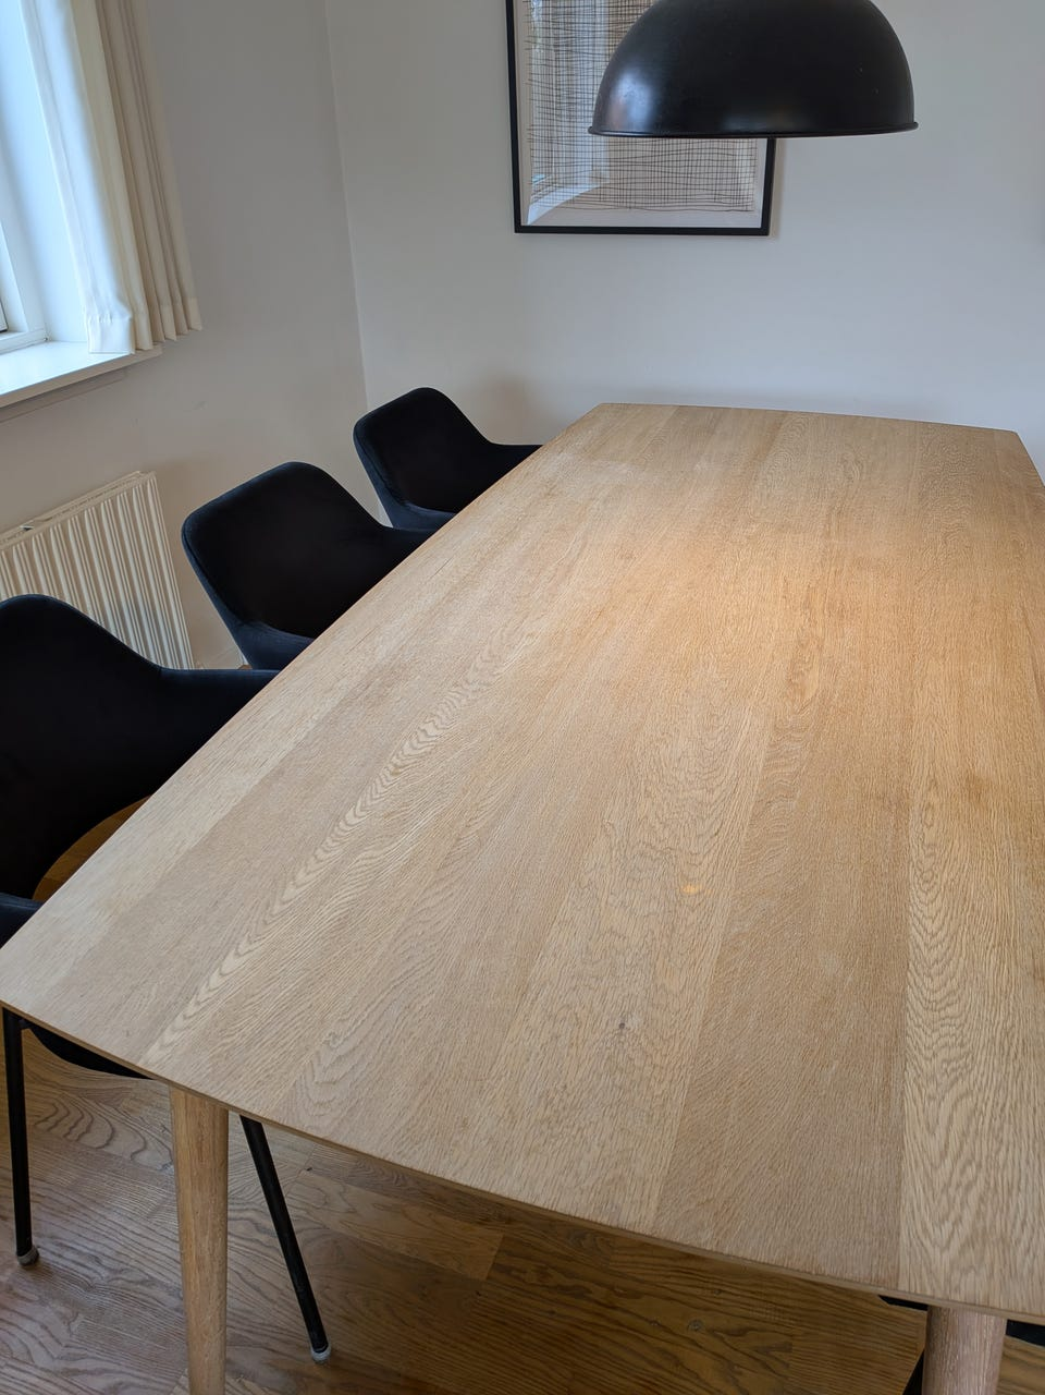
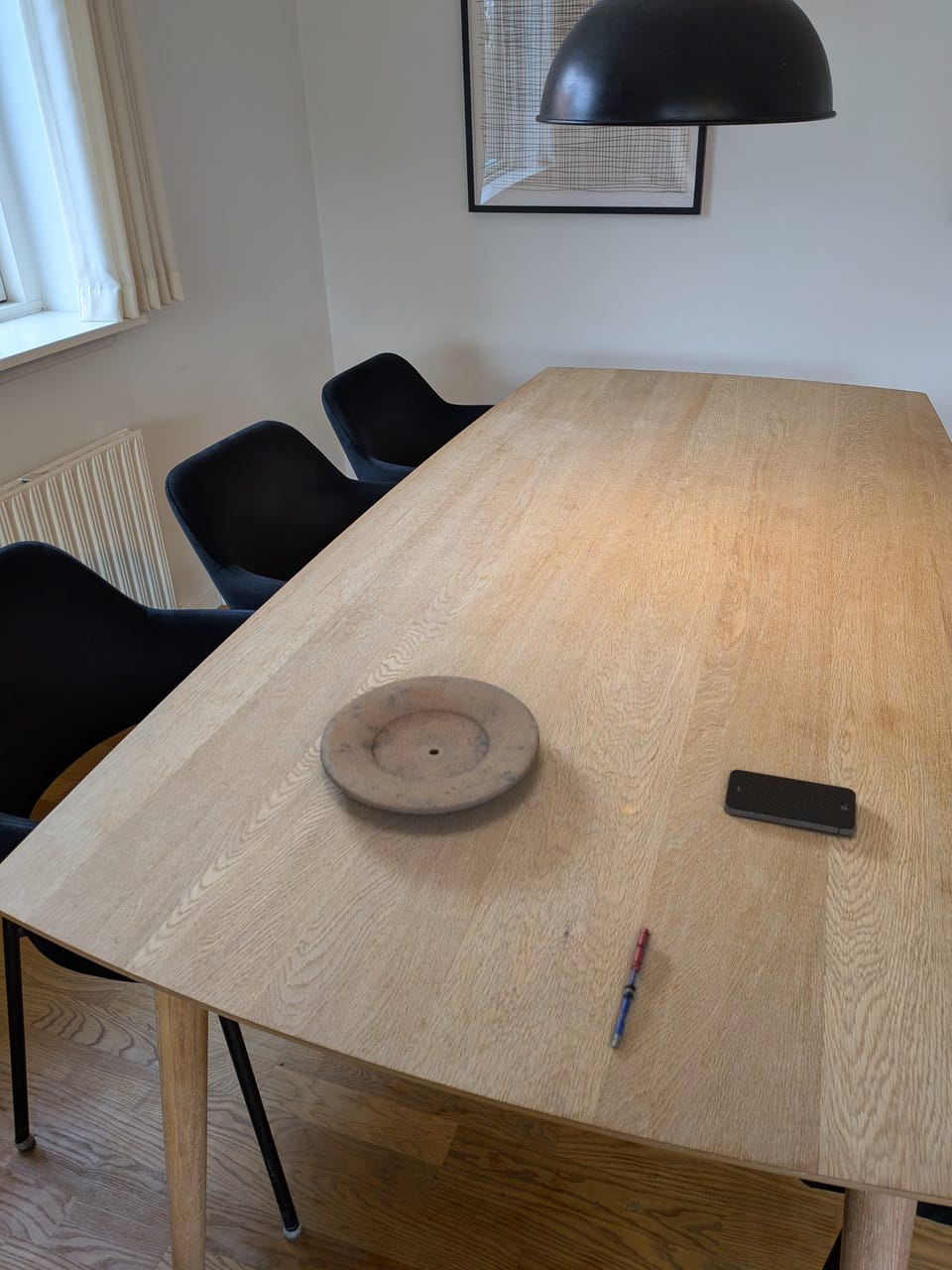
+ plate [319,675,540,816]
+ pen [607,928,654,1051]
+ smartphone [723,769,857,836]
